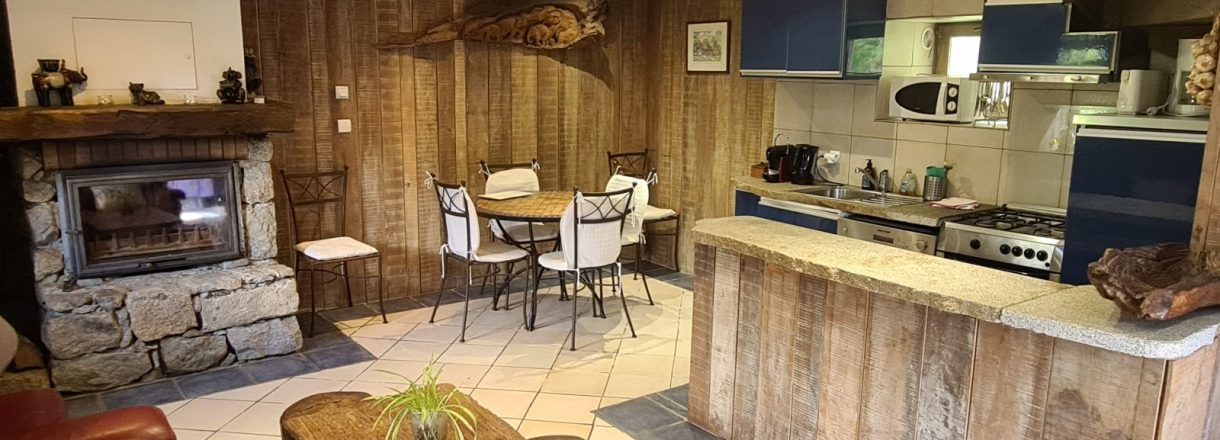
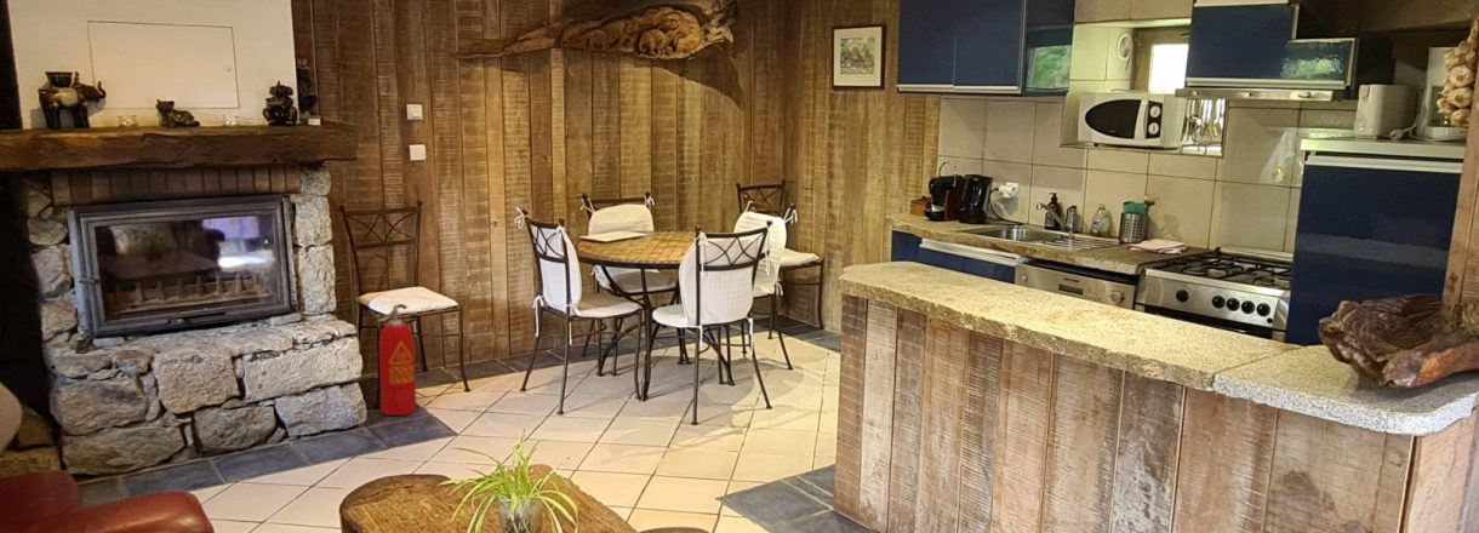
+ fire extinguisher [377,303,419,417]
